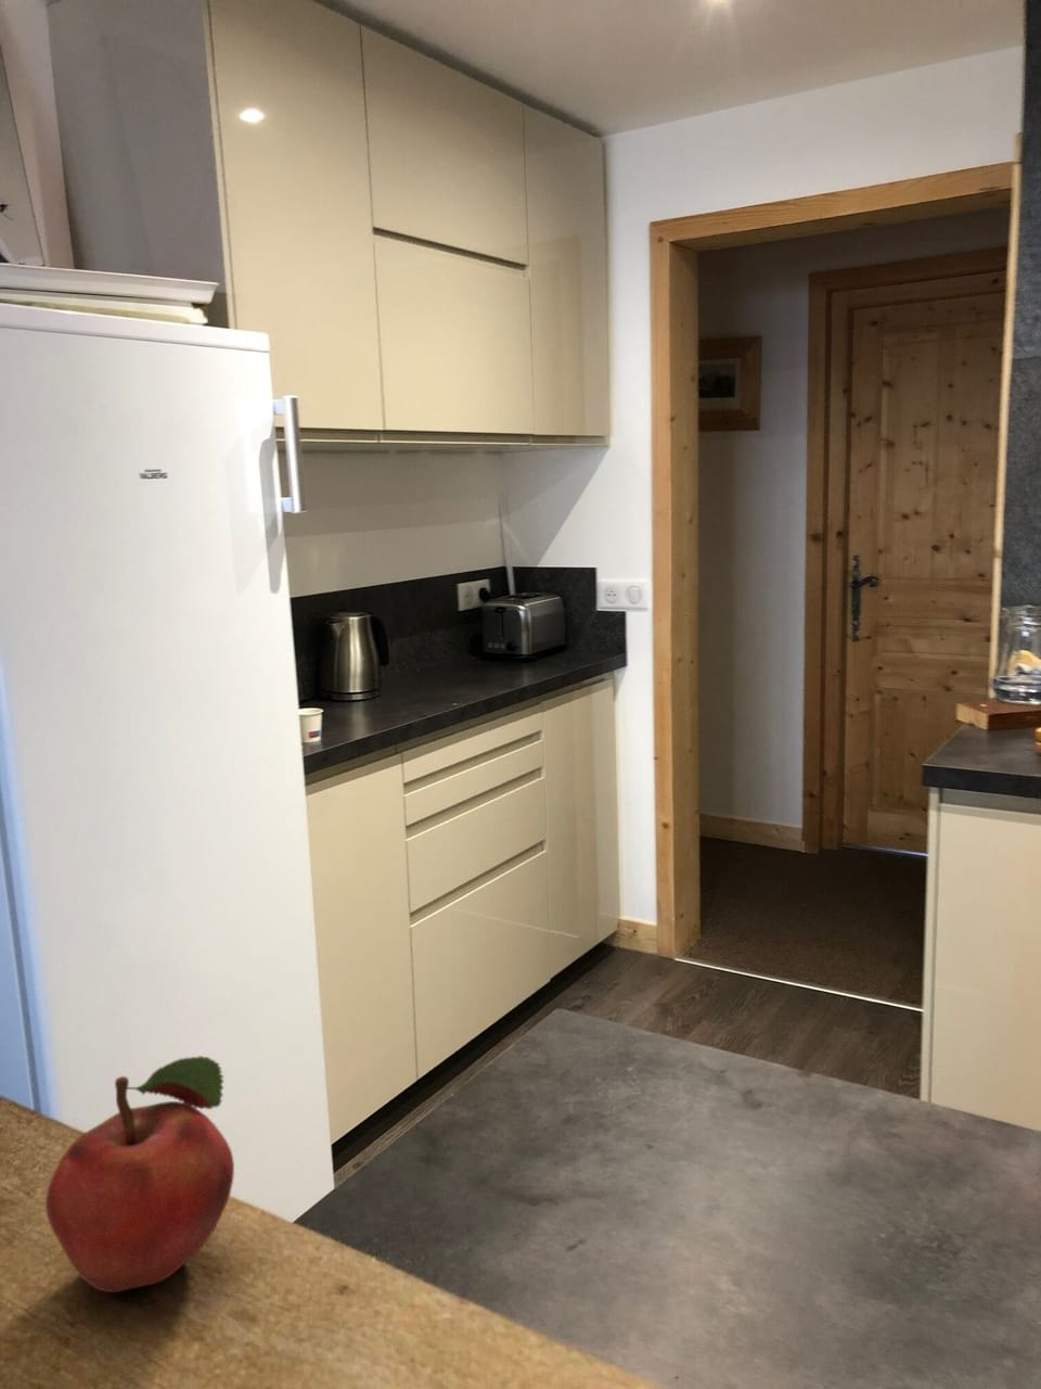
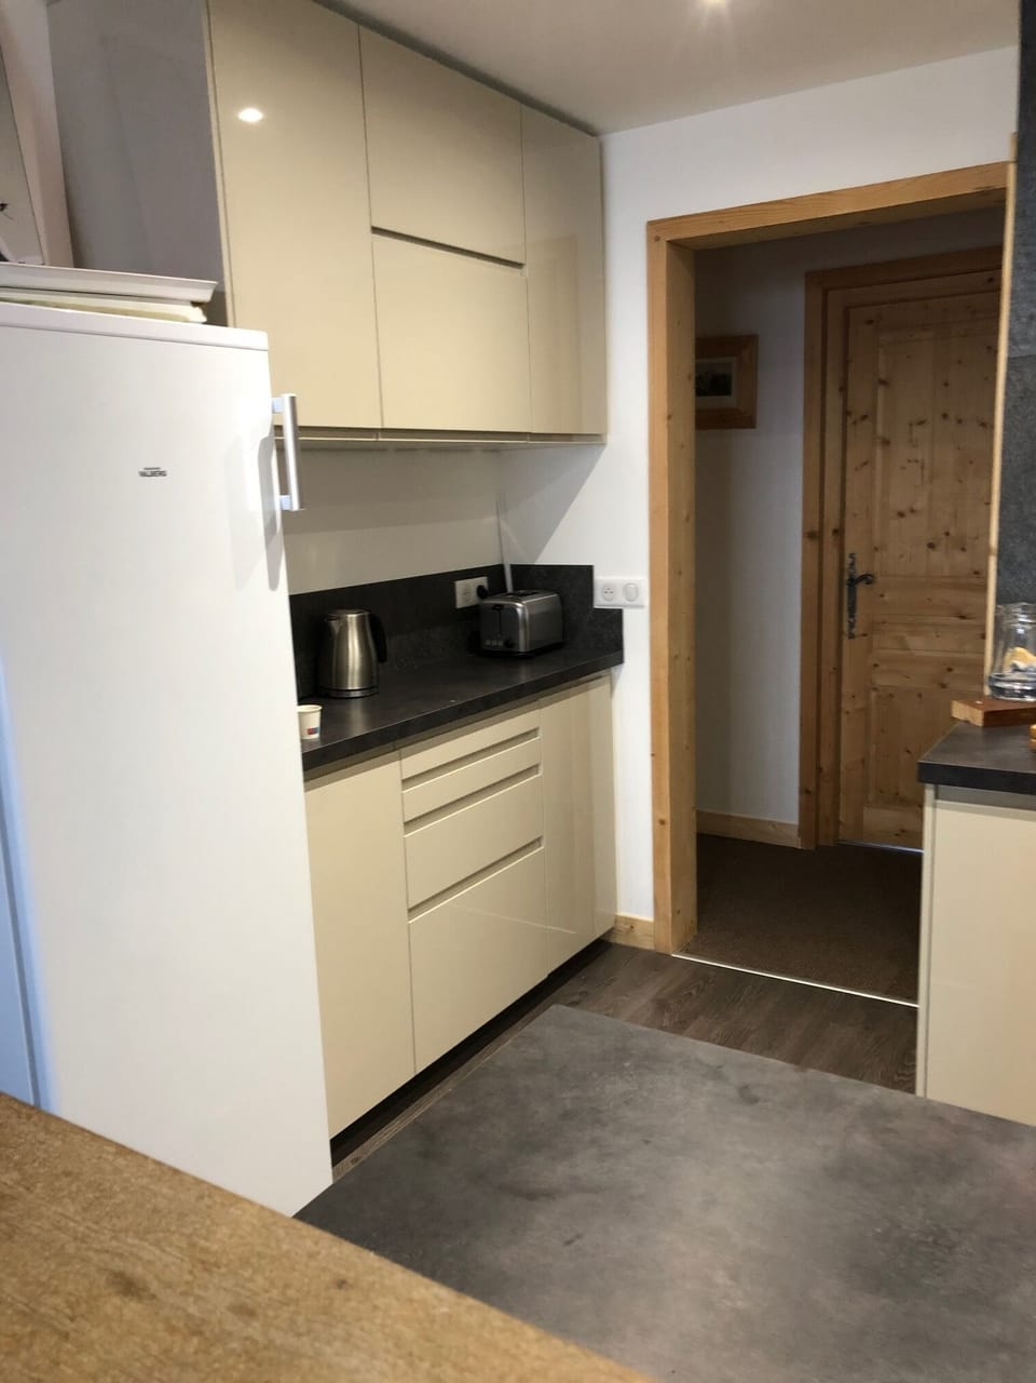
- fruit [45,1054,235,1294]
